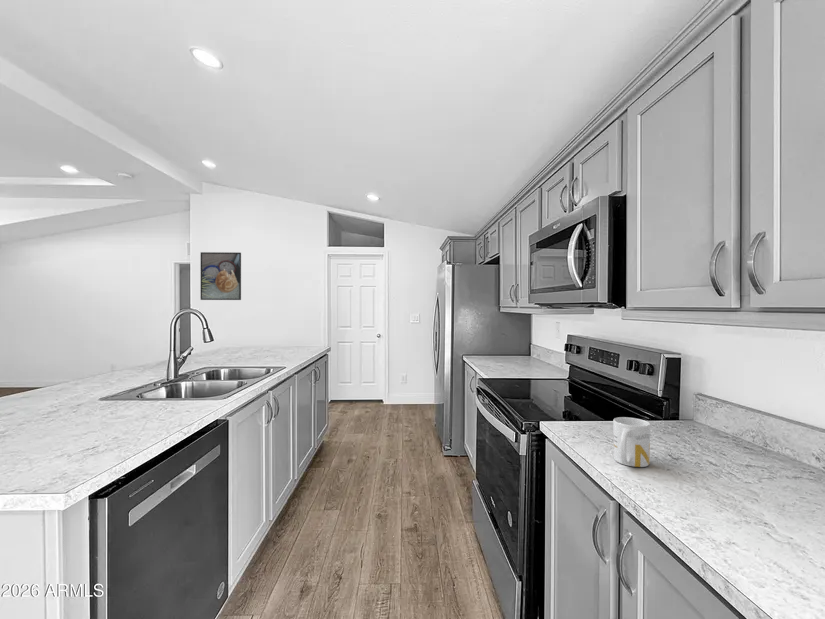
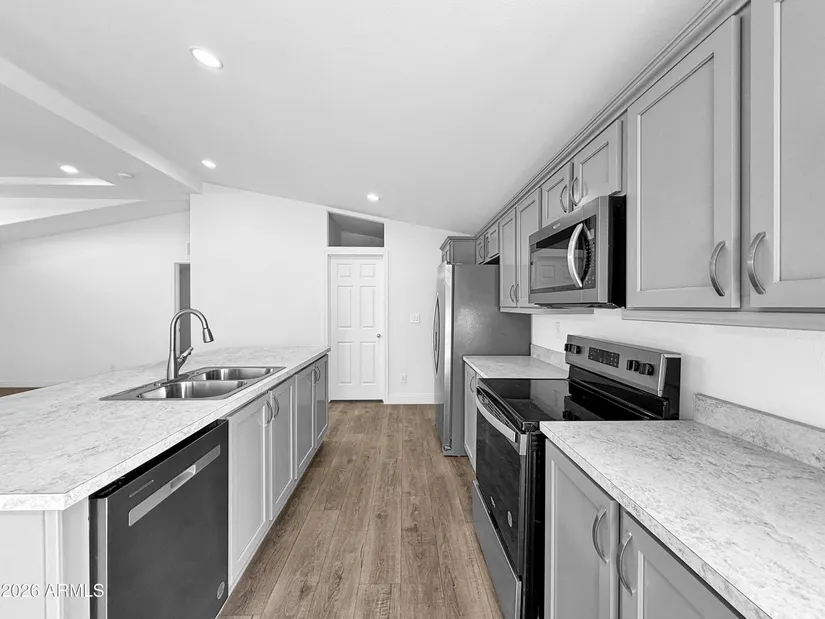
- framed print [200,251,242,301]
- mug [612,416,651,468]
